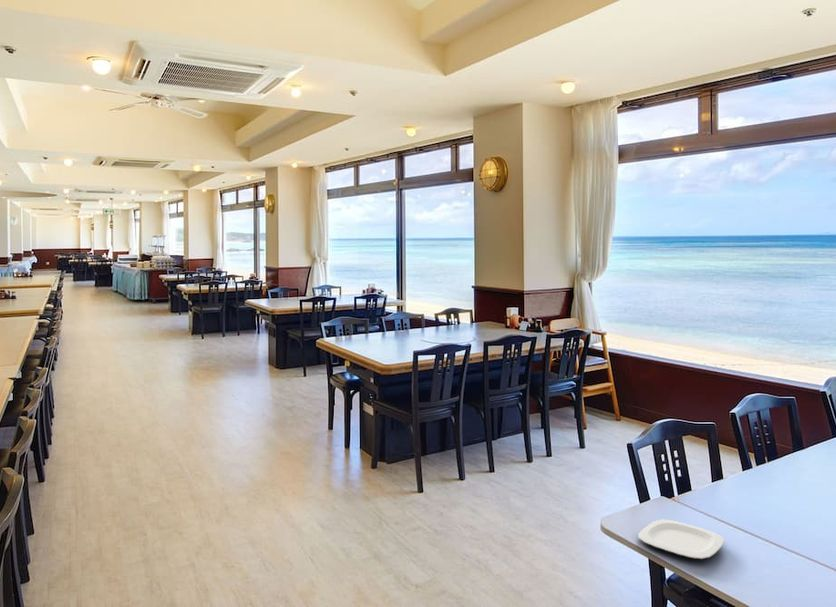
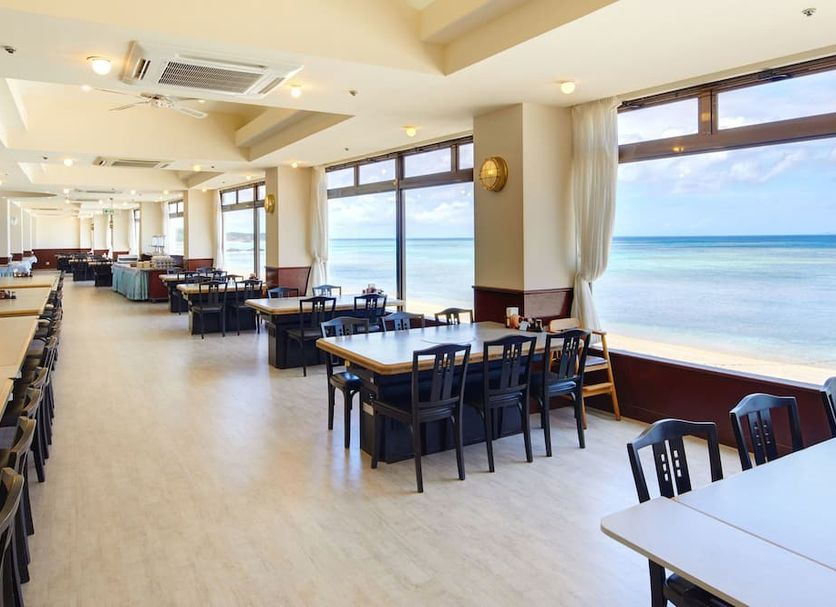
- plate [637,519,725,560]
